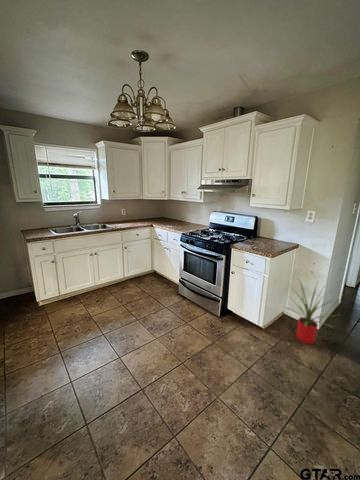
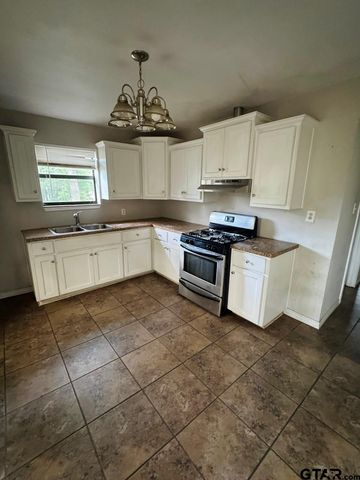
- house plant [283,276,345,345]
